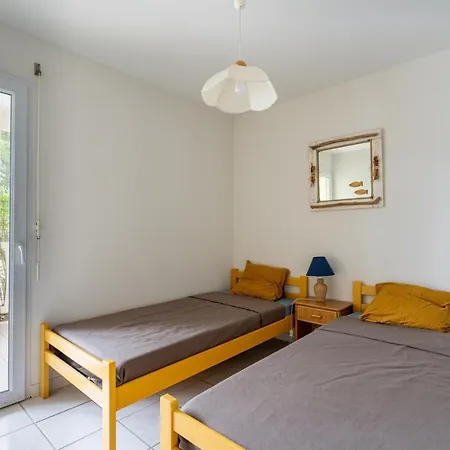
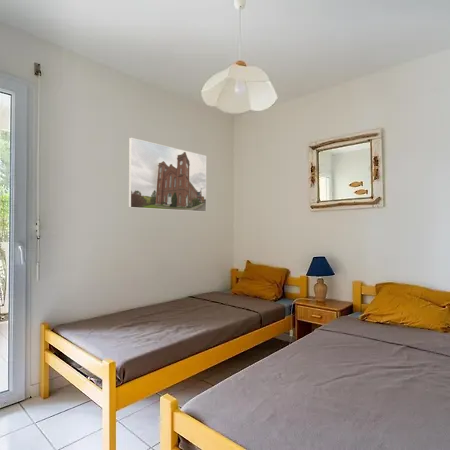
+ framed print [128,137,207,213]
